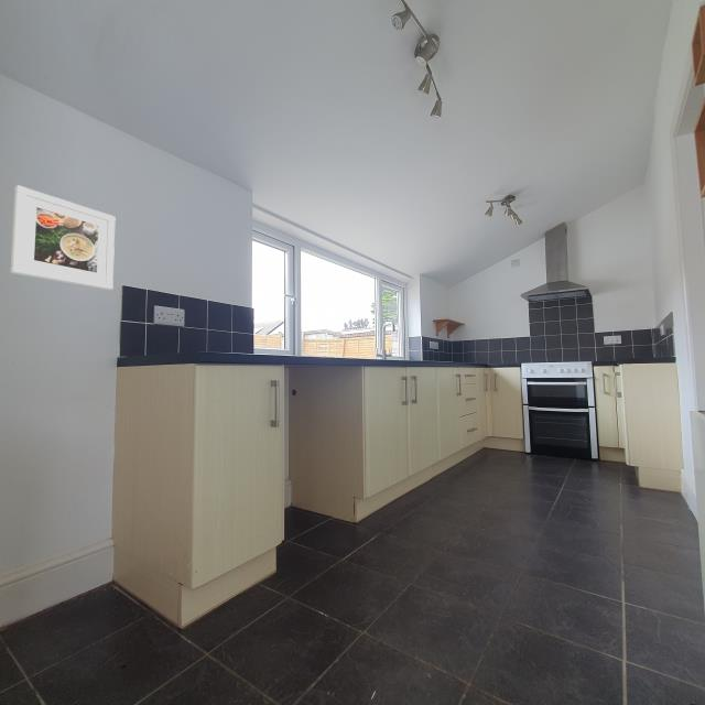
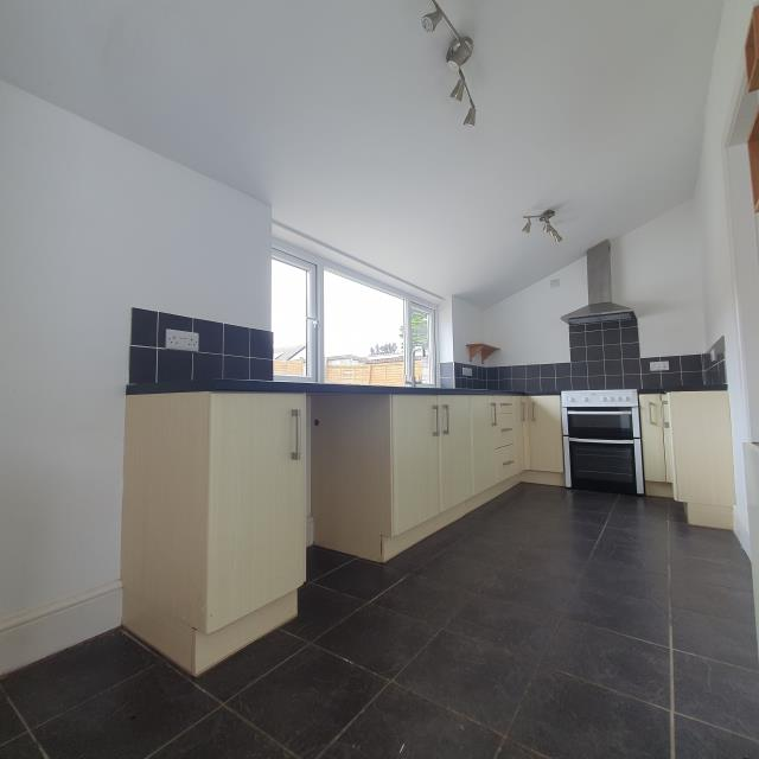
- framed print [10,184,116,291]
